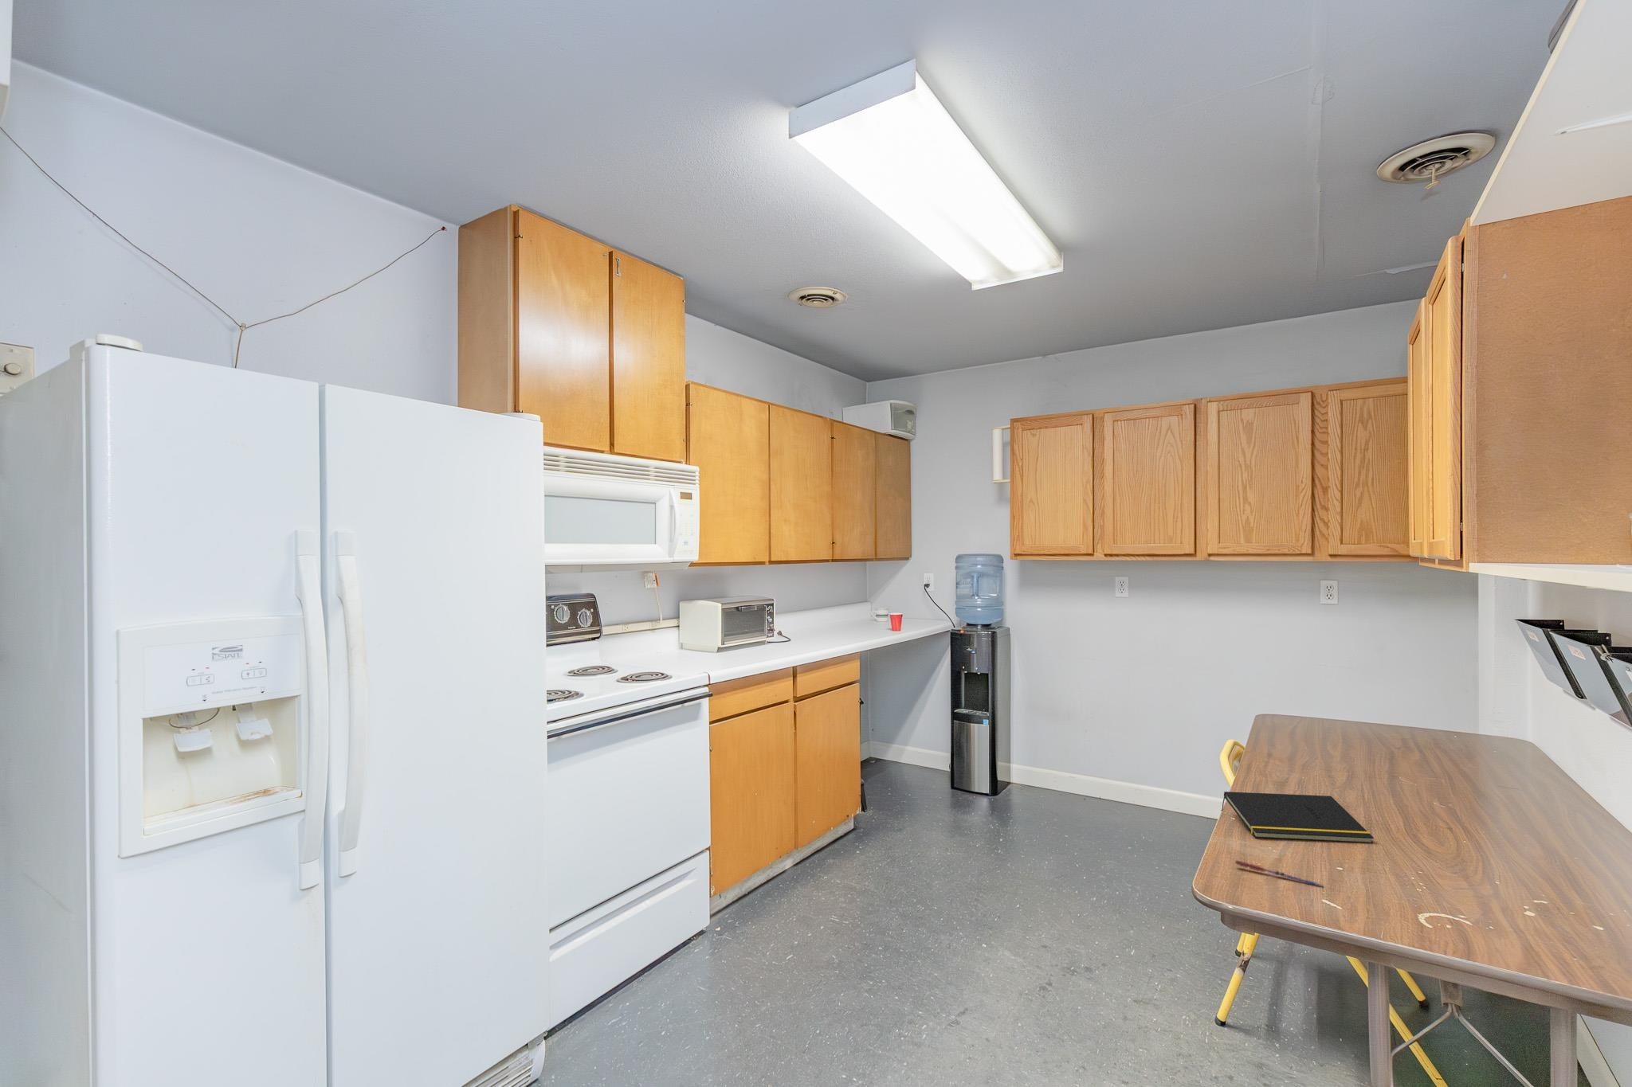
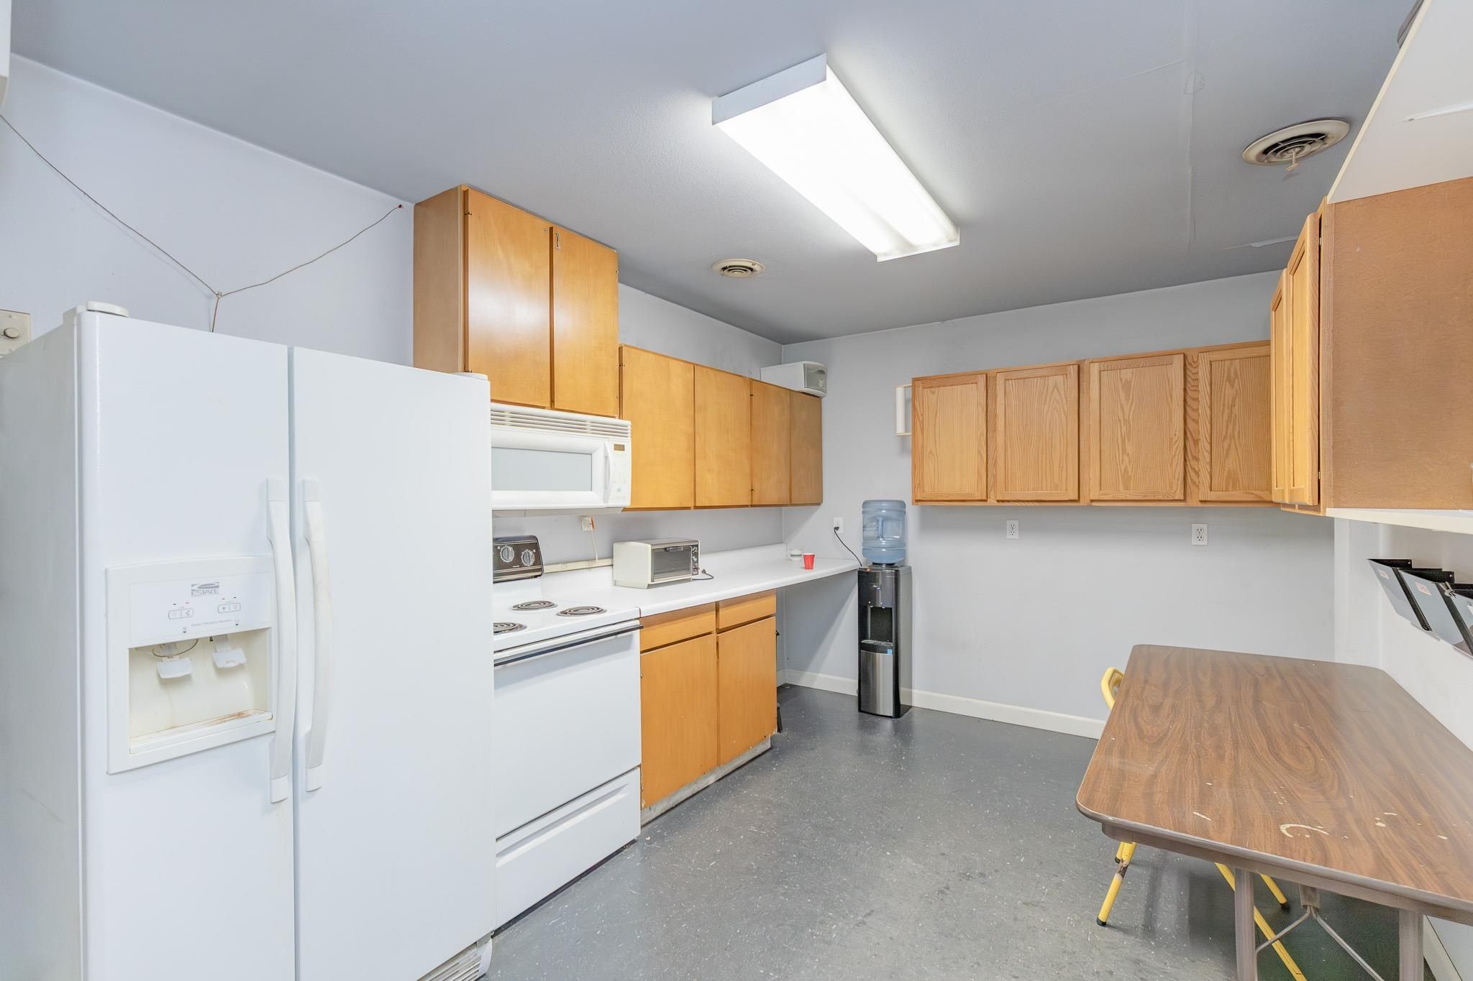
- notepad [1221,791,1375,844]
- pen [1234,859,1324,889]
